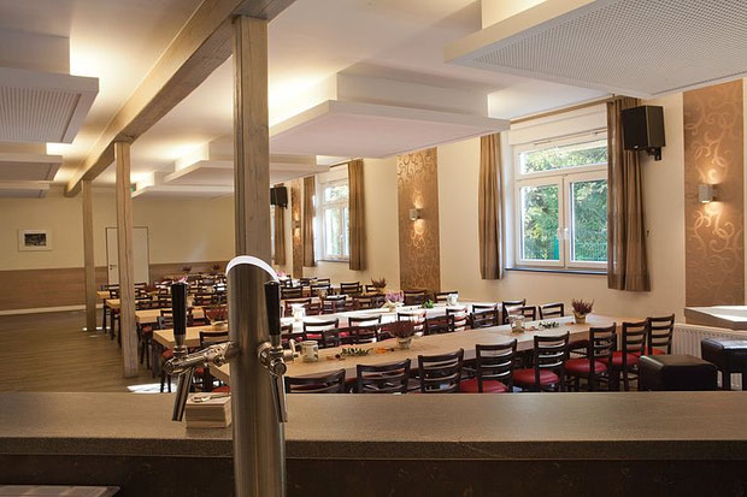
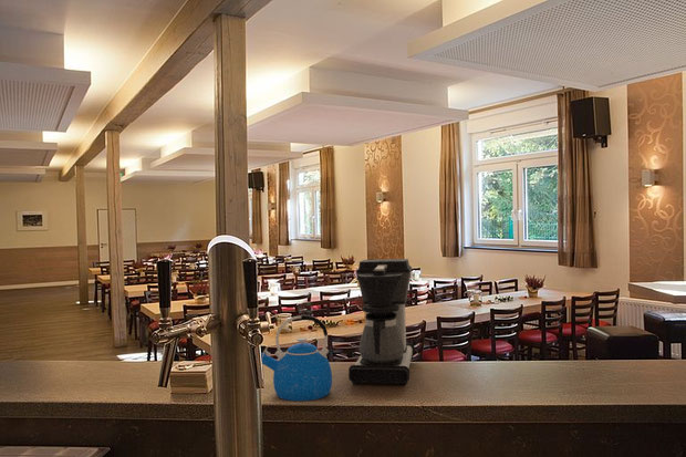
+ kettle [260,313,333,402]
+ coffee maker [347,258,416,386]
